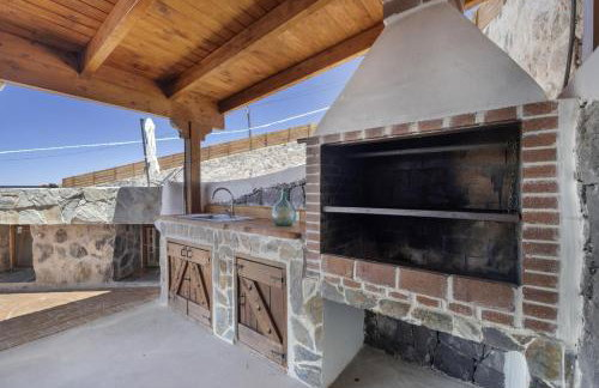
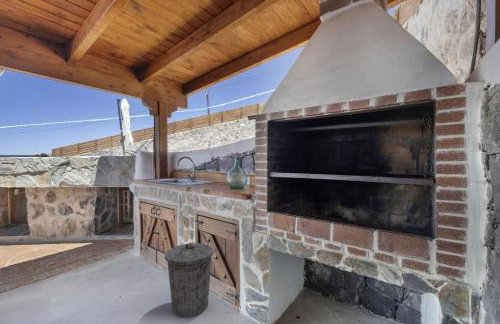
+ trash can [164,242,214,319]
